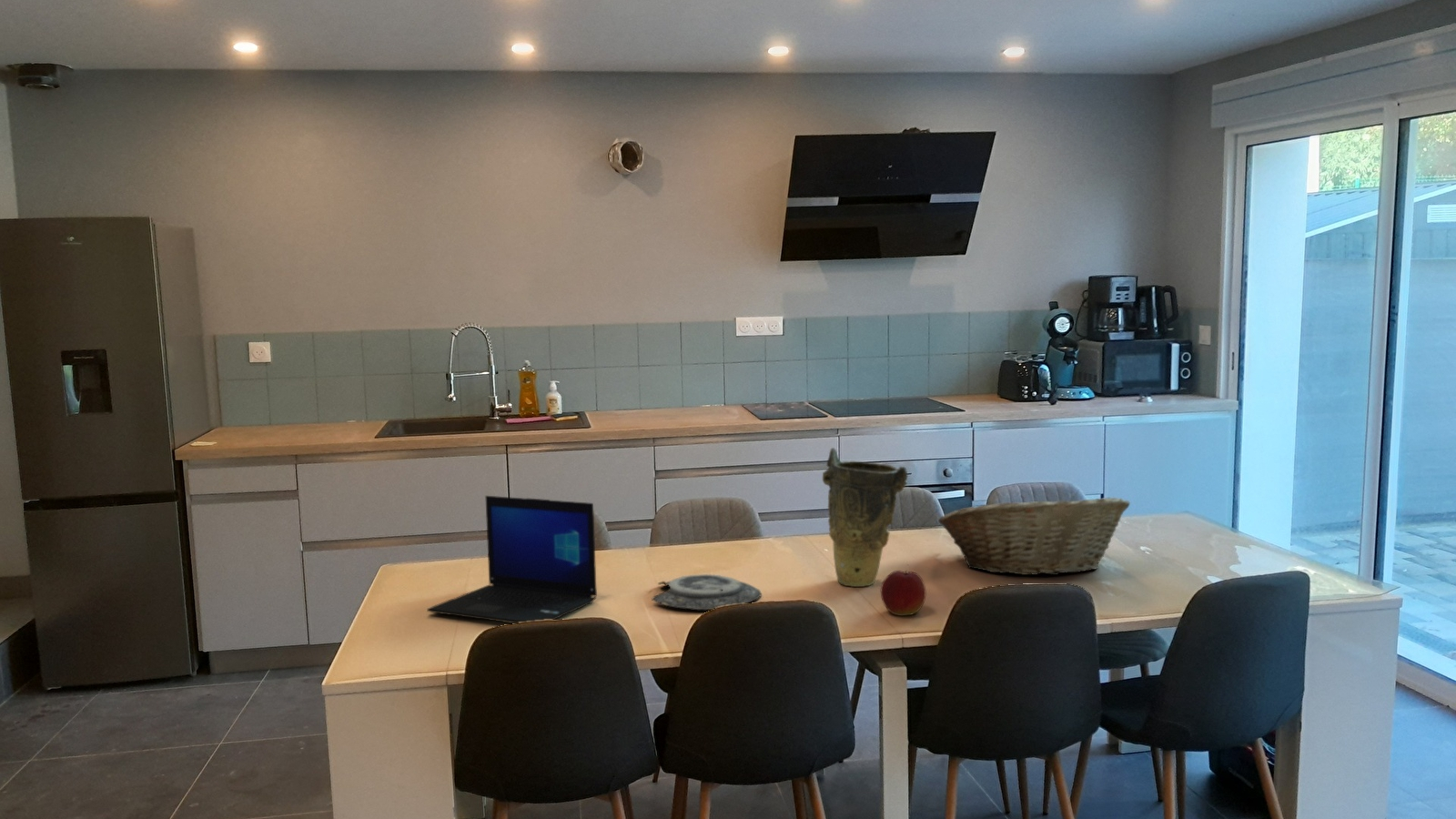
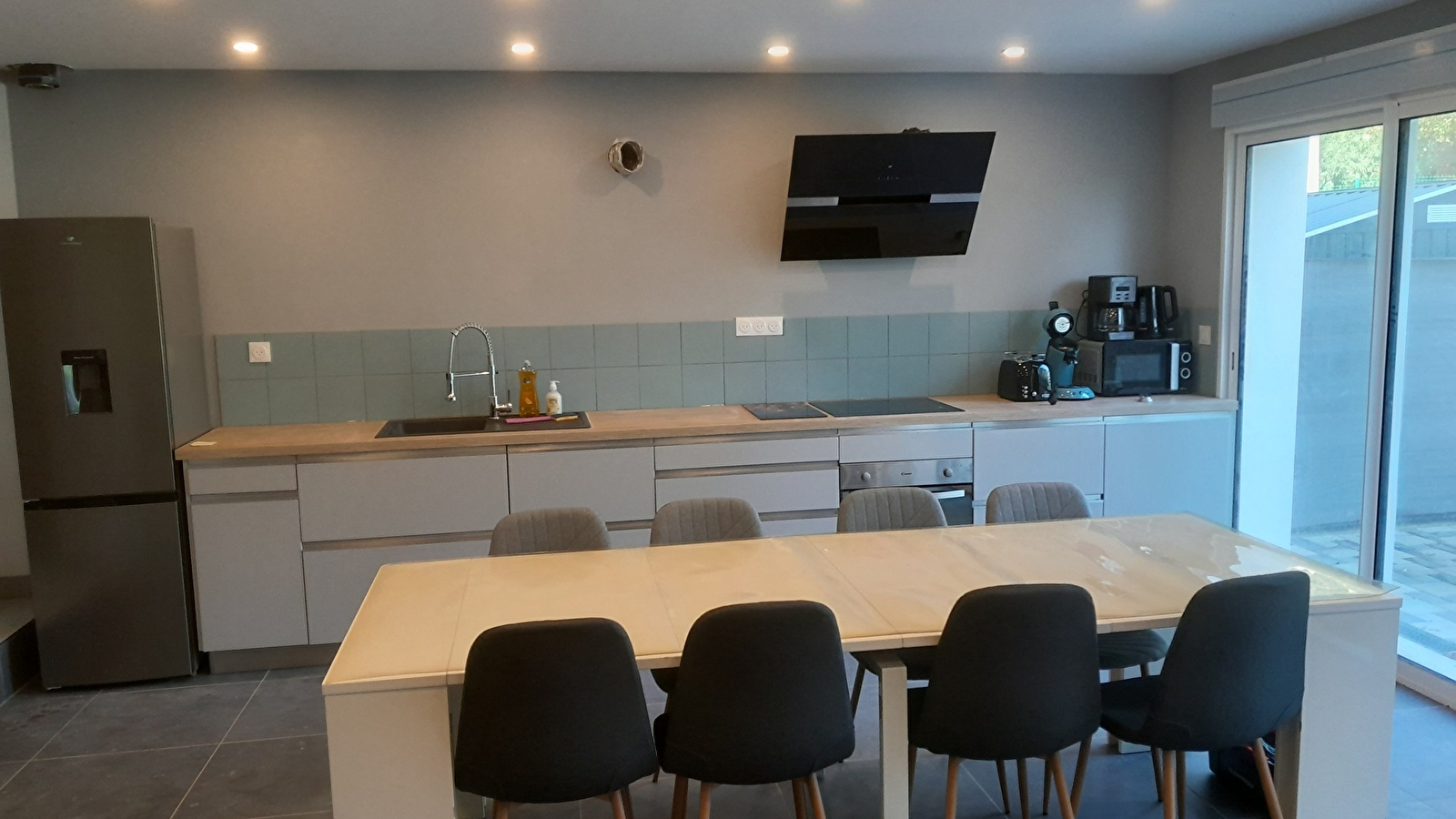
- laptop [426,495,598,624]
- apple [880,570,927,617]
- plate [651,573,762,611]
- vase [822,447,908,588]
- fruit basket [937,494,1131,576]
